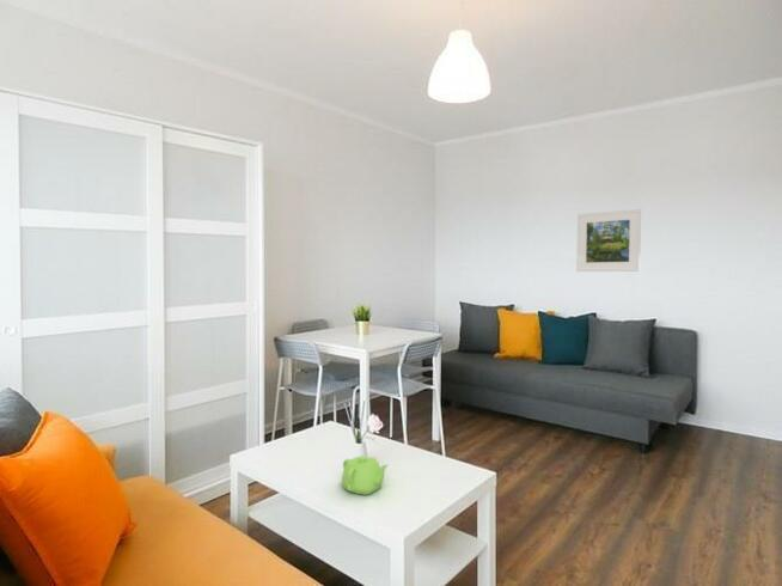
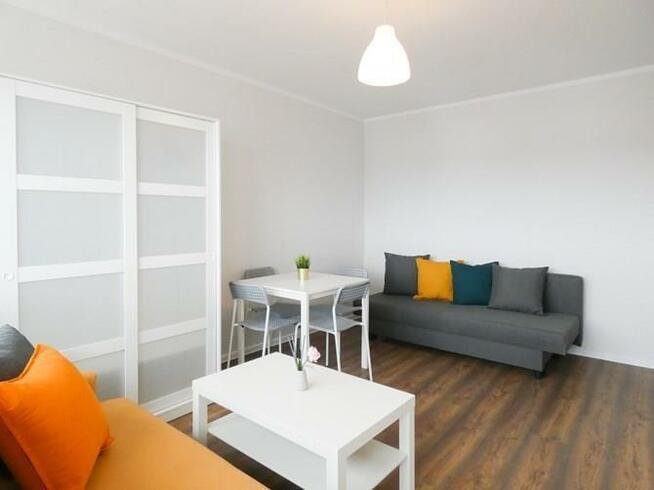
- teapot [341,454,390,496]
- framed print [575,208,642,273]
